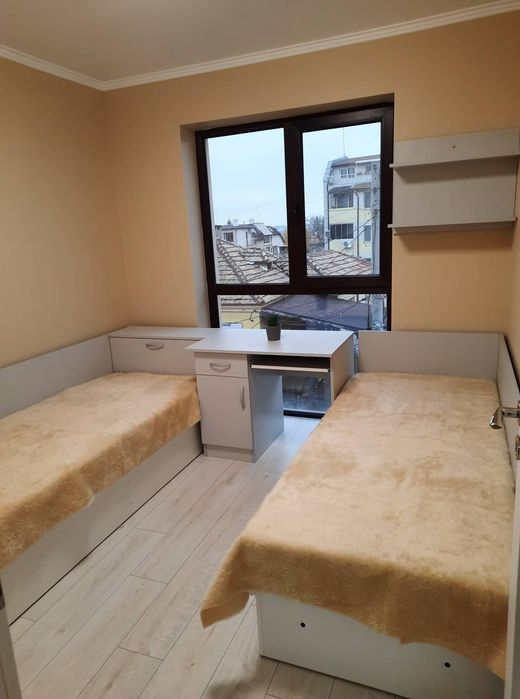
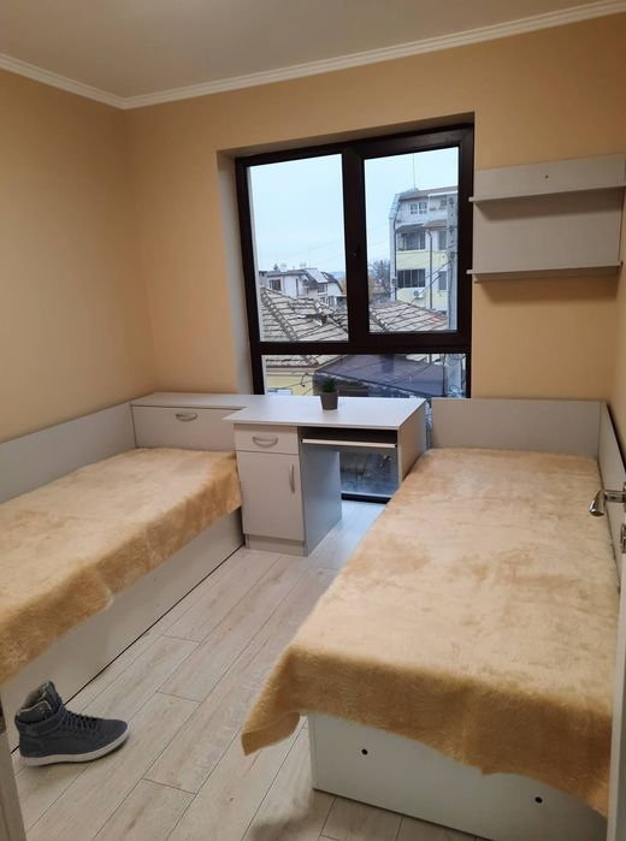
+ sneaker [13,680,131,768]
